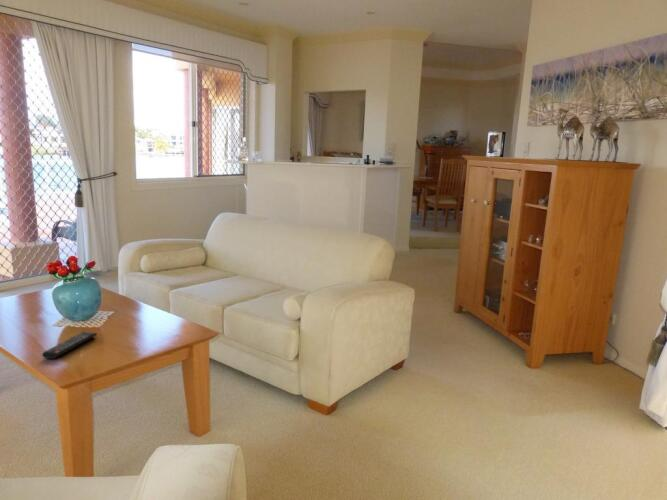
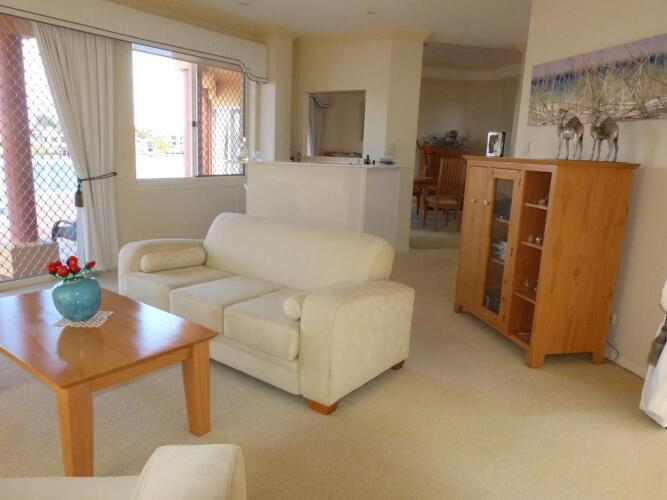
- remote control [41,331,98,360]
